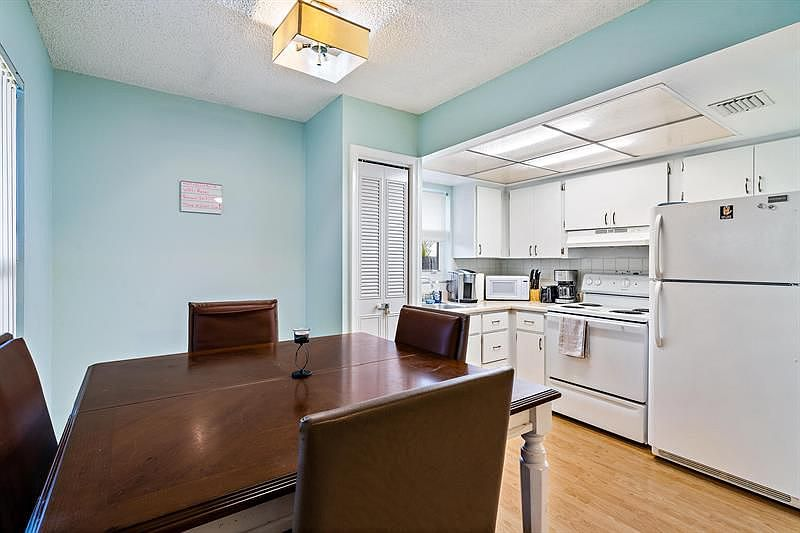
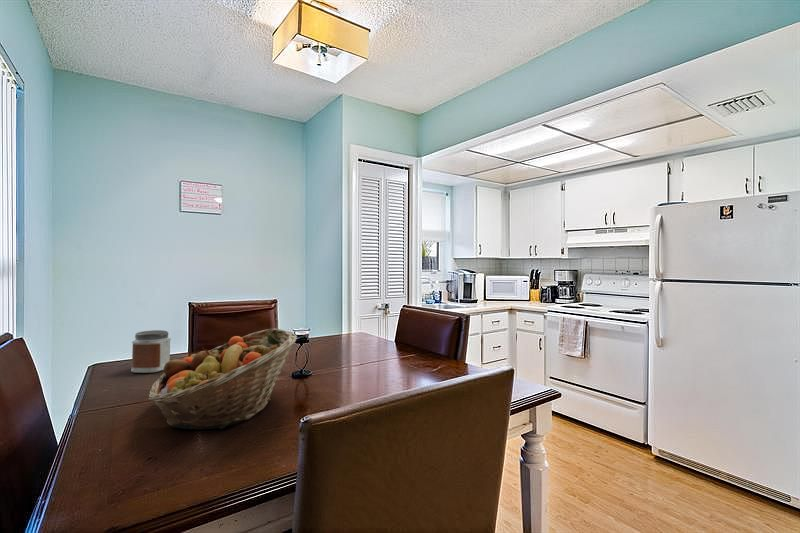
+ jar [130,329,172,374]
+ fruit basket [147,327,298,430]
